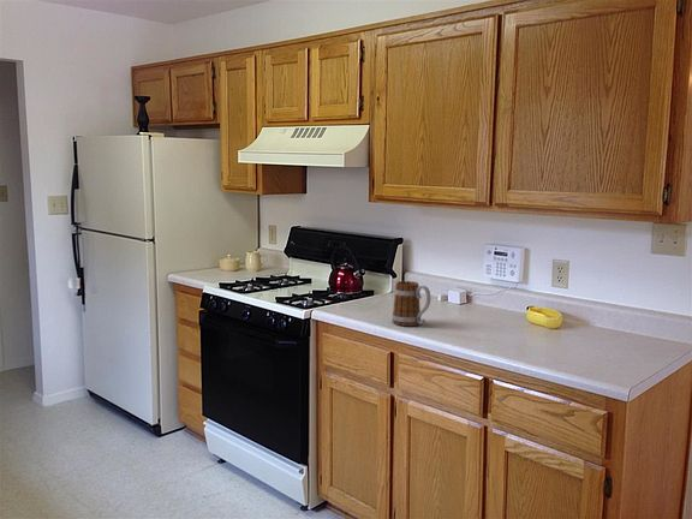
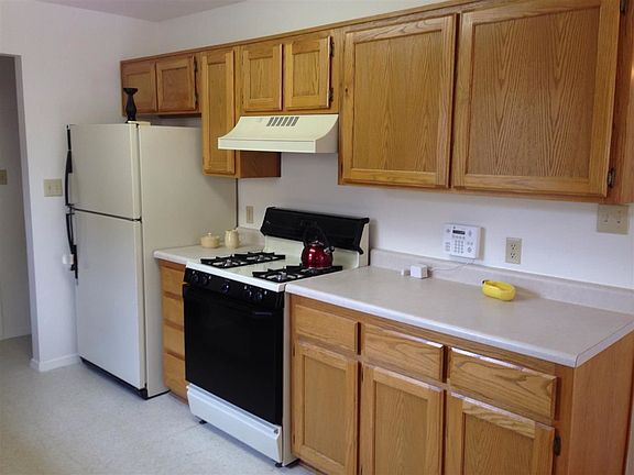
- mug [390,280,431,327]
